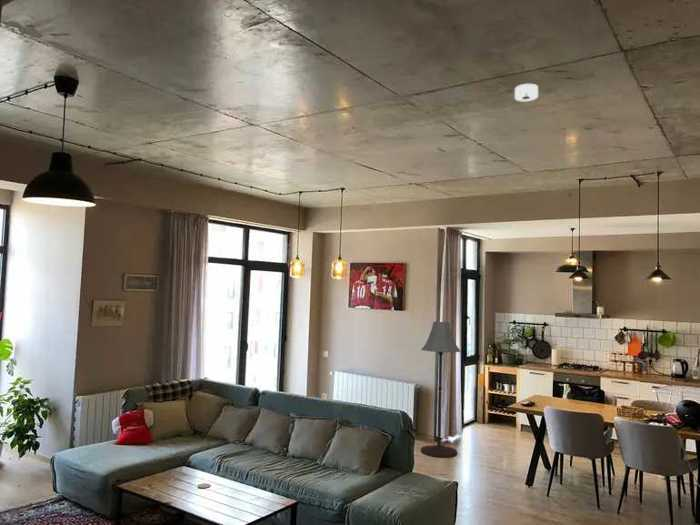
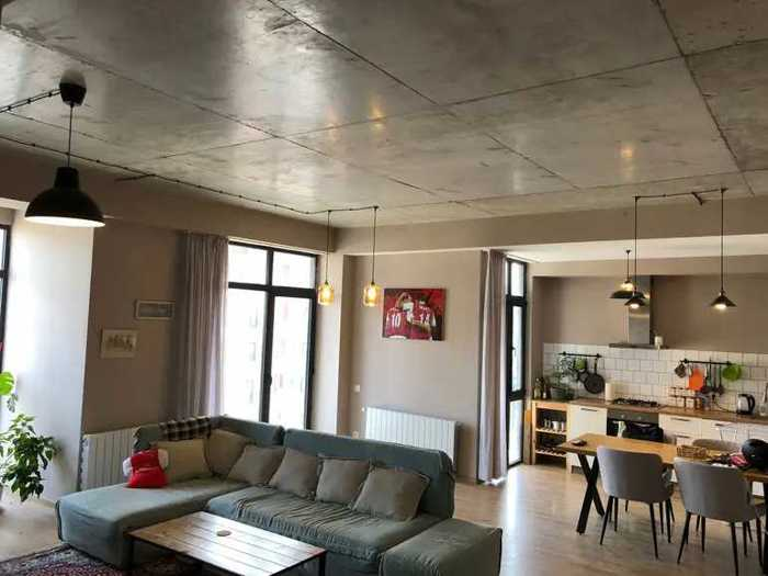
- floor lamp [420,321,461,458]
- smoke detector [514,83,539,102]
